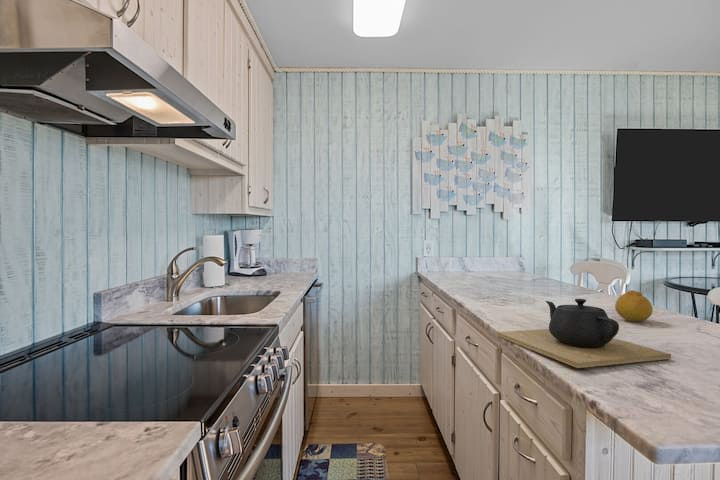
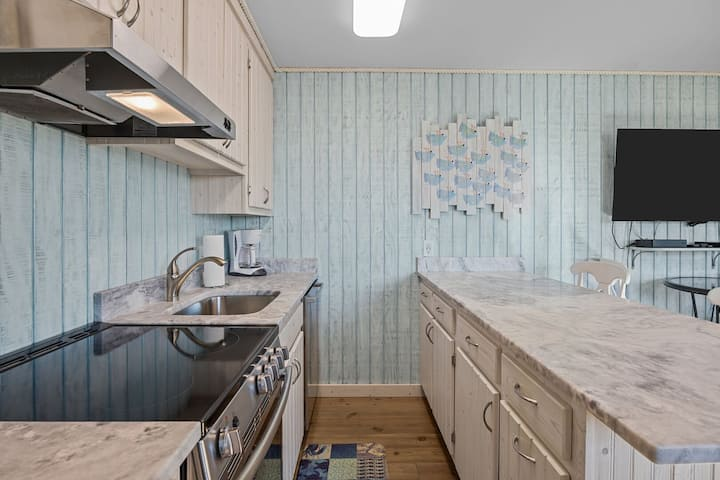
- fruit [614,289,654,323]
- teapot [497,298,672,369]
